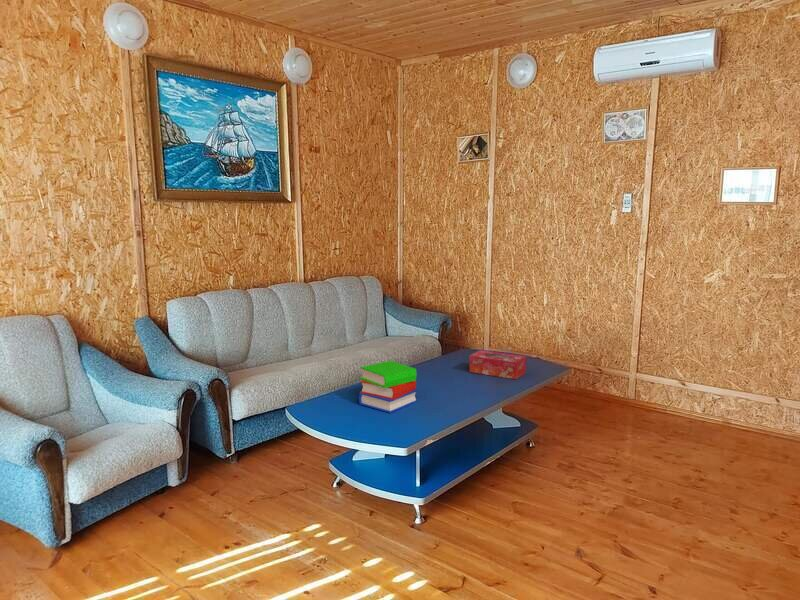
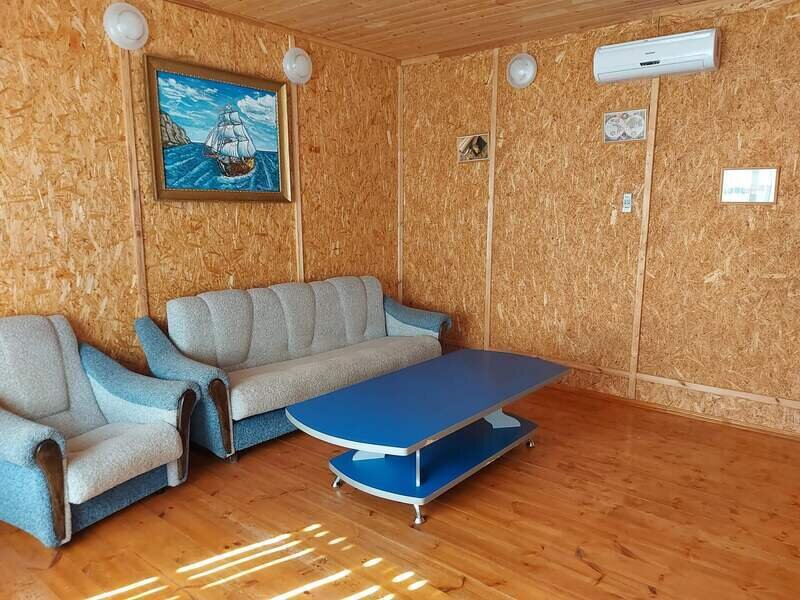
- tissue box [468,349,527,380]
- book [358,360,419,414]
